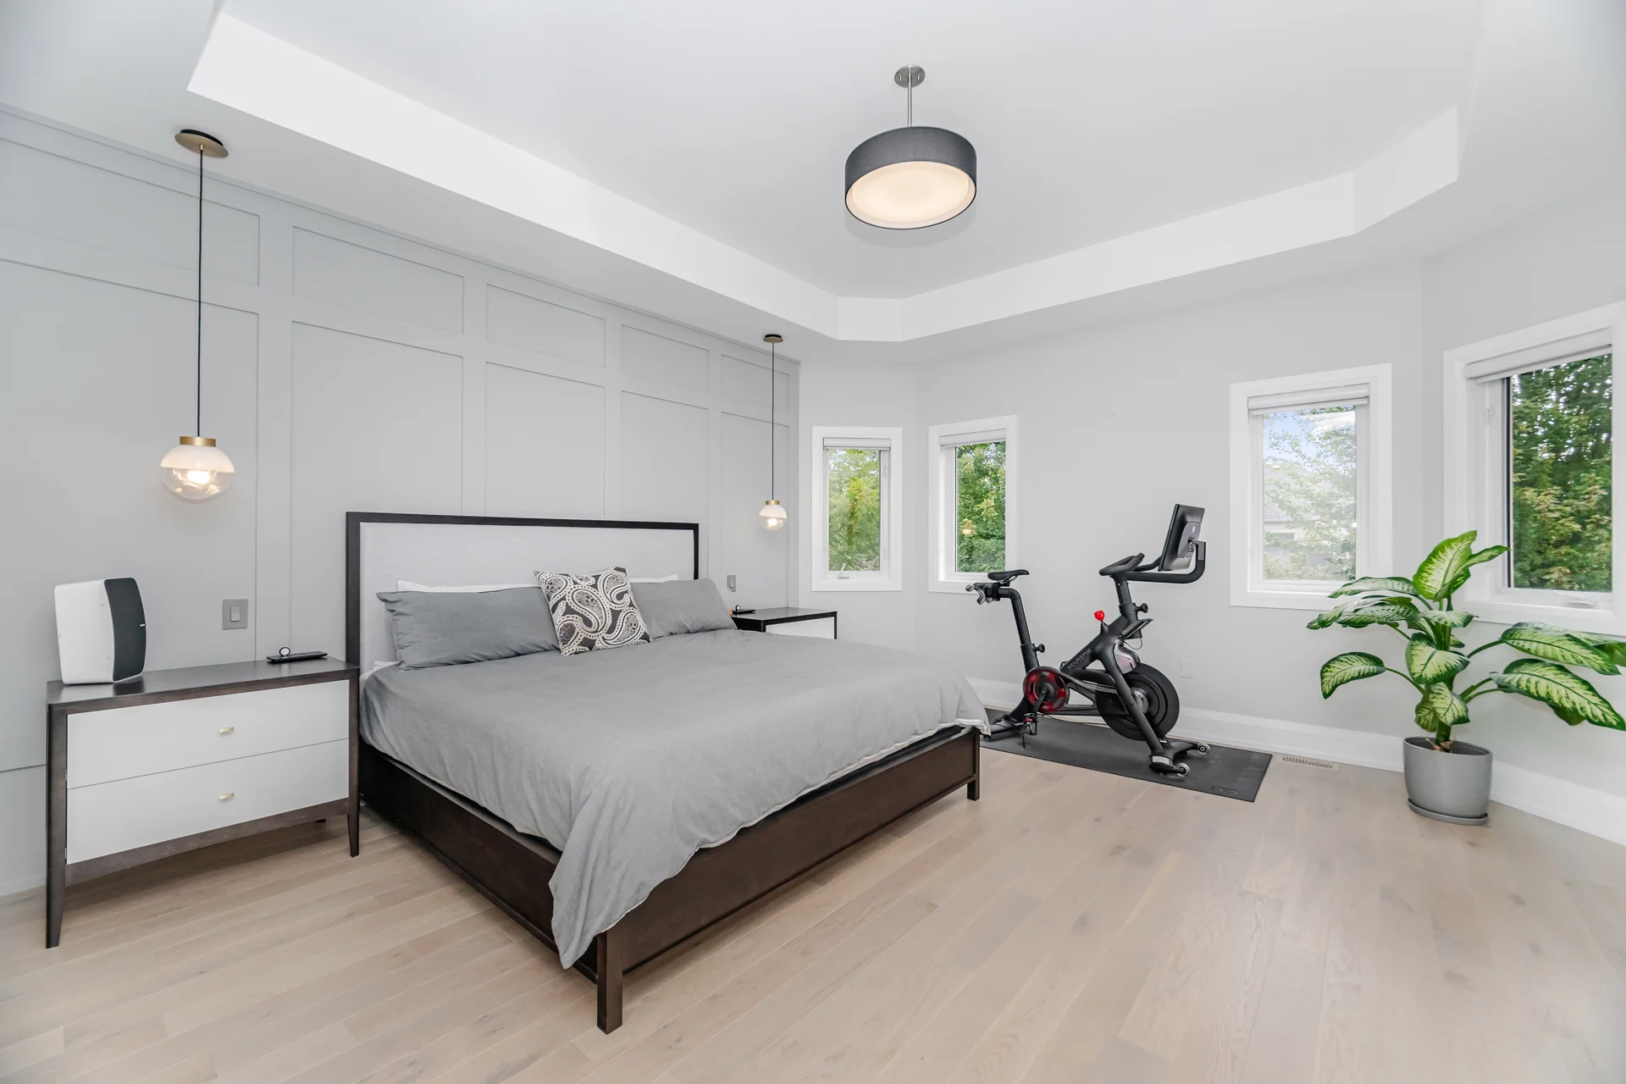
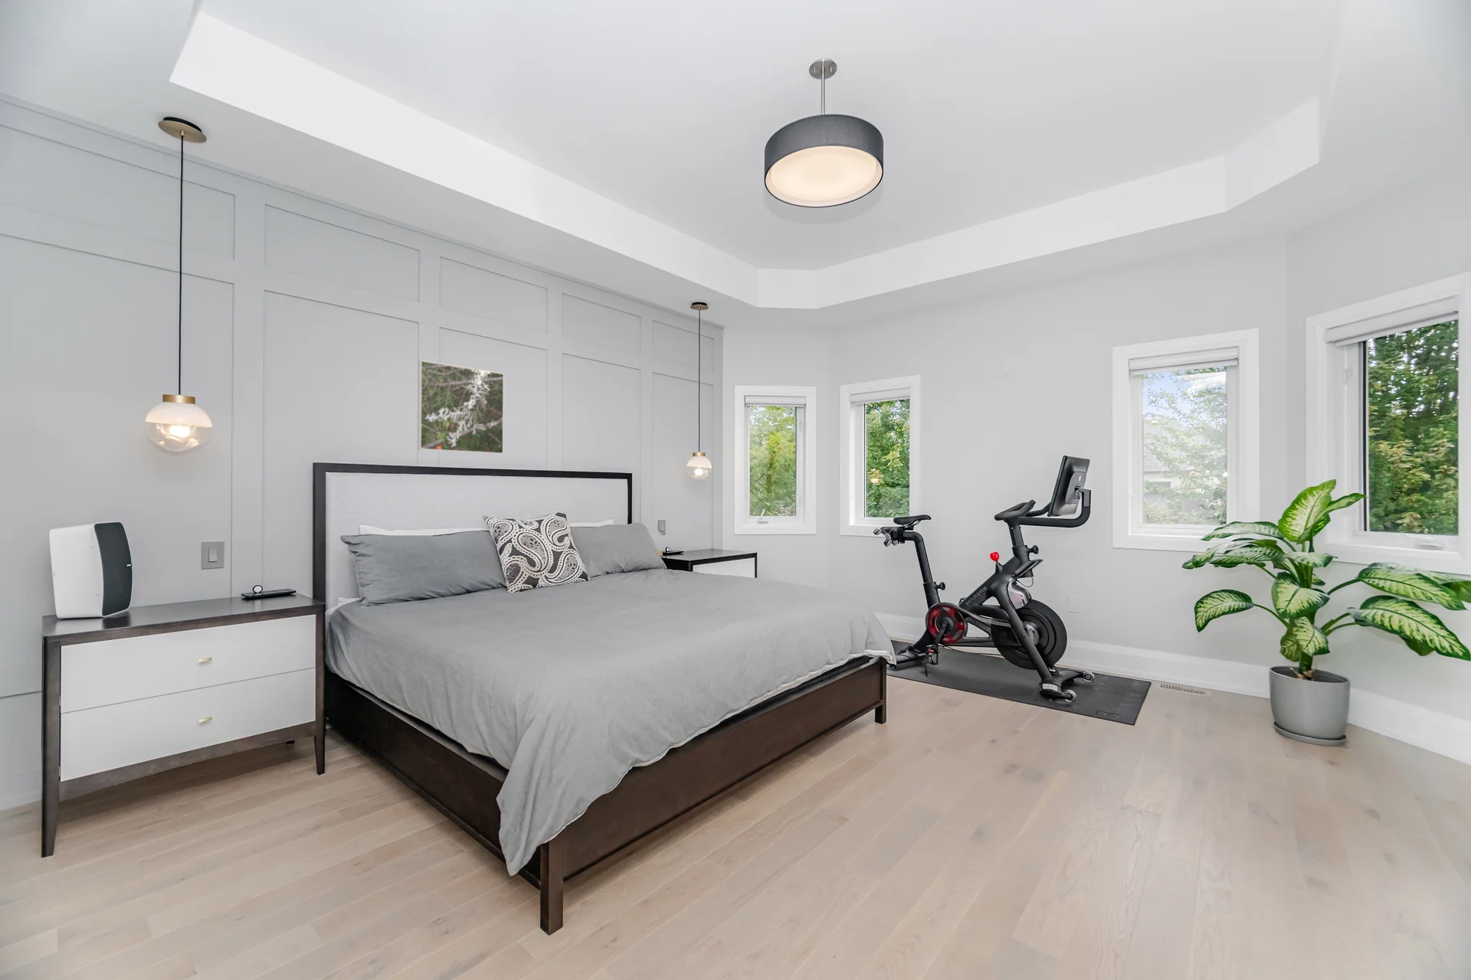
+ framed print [417,360,505,455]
